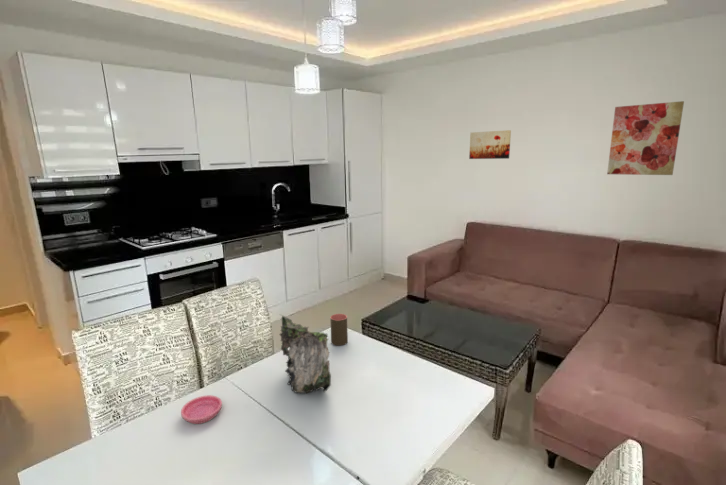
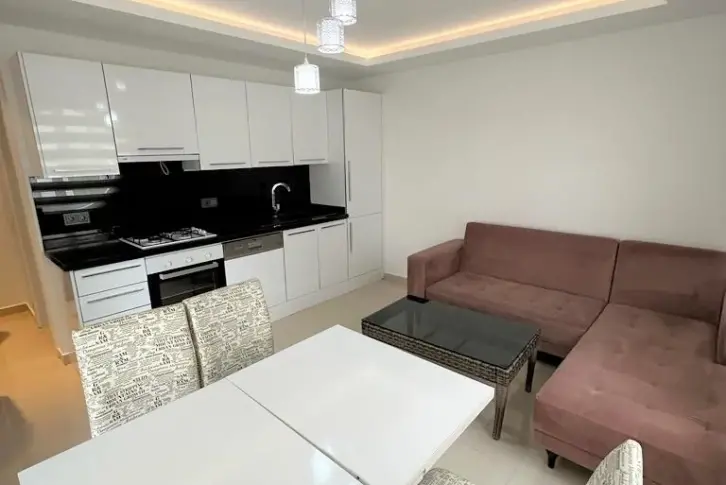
- wall art [606,100,685,176]
- dried flowers [279,313,332,395]
- wall art [468,129,512,160]
- saucer [180,394,223,425]
- cup [329,313,349,347]
